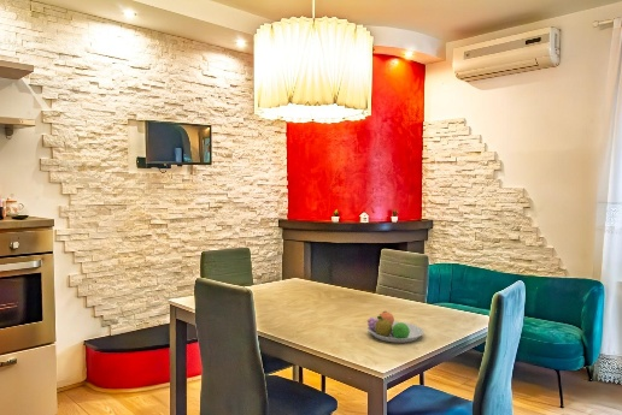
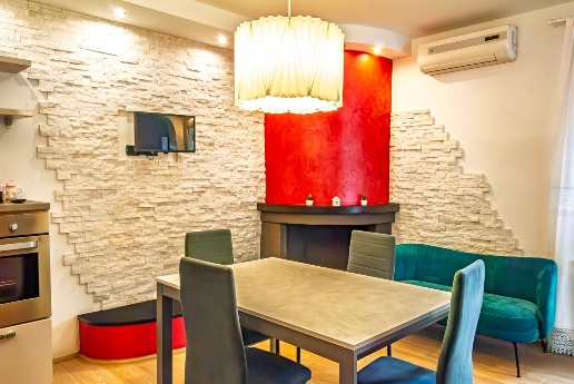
- fruit bowl [366,310,424,344]
